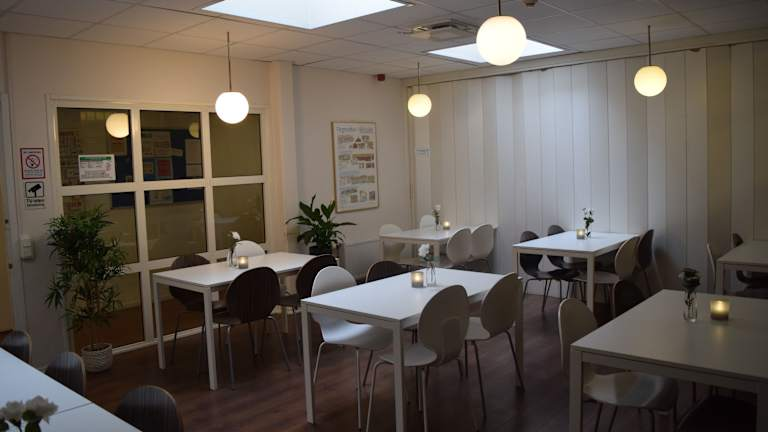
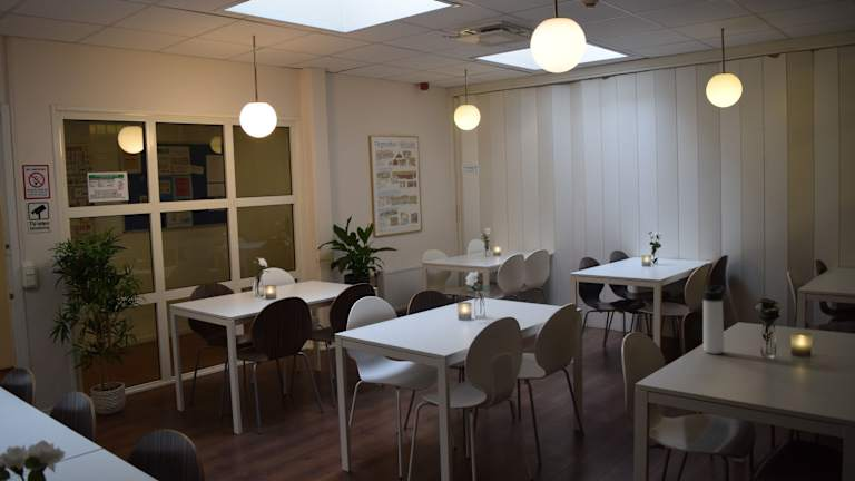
+ thermos bottle [702,285,725,355]
